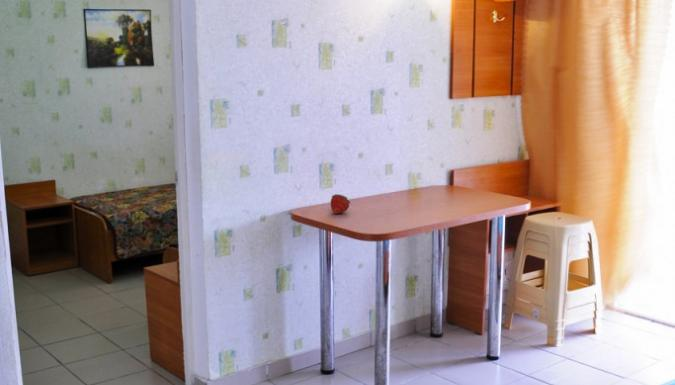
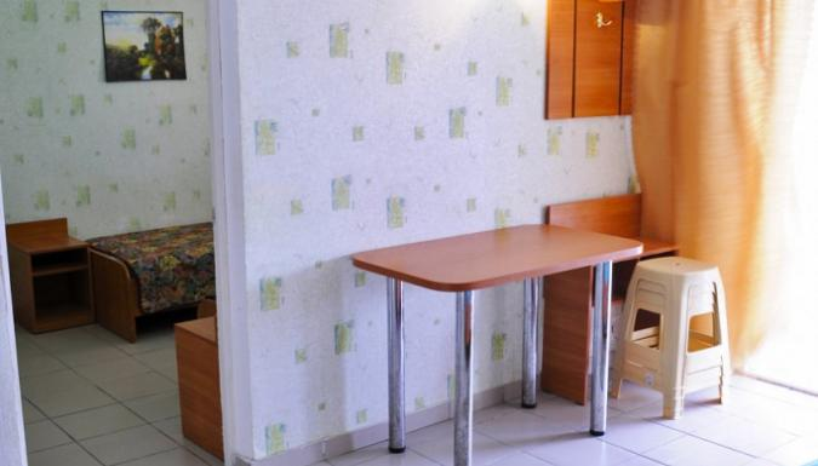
- fruit [330,193,351,215]
